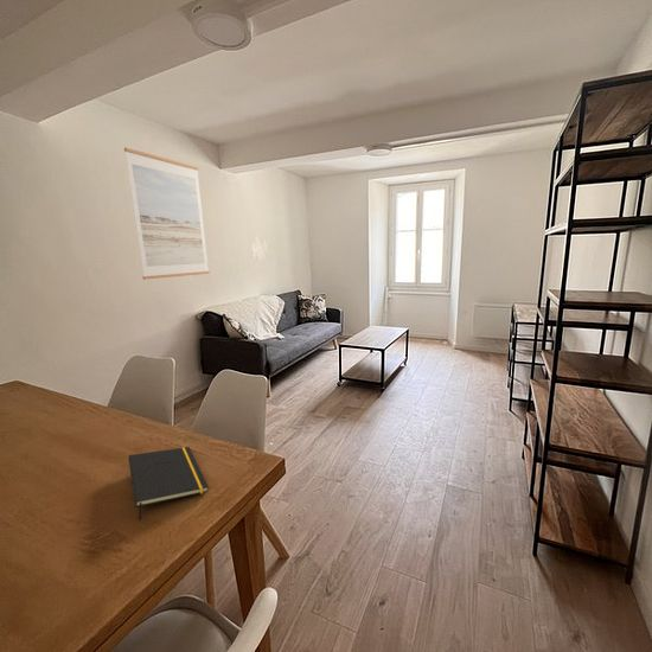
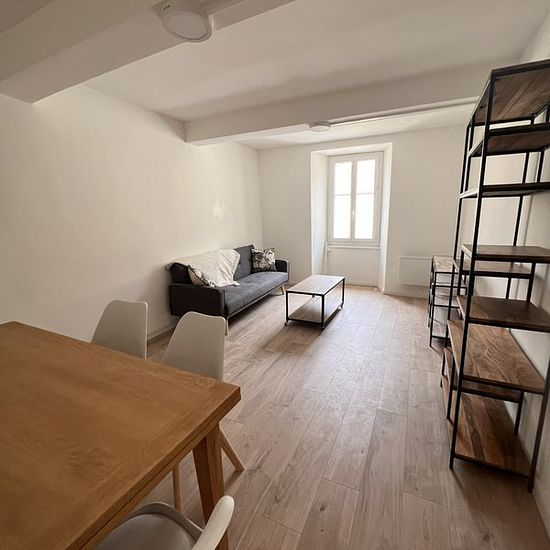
- notepad [128,446,210,522]
- wall art [123,147,210,281]
